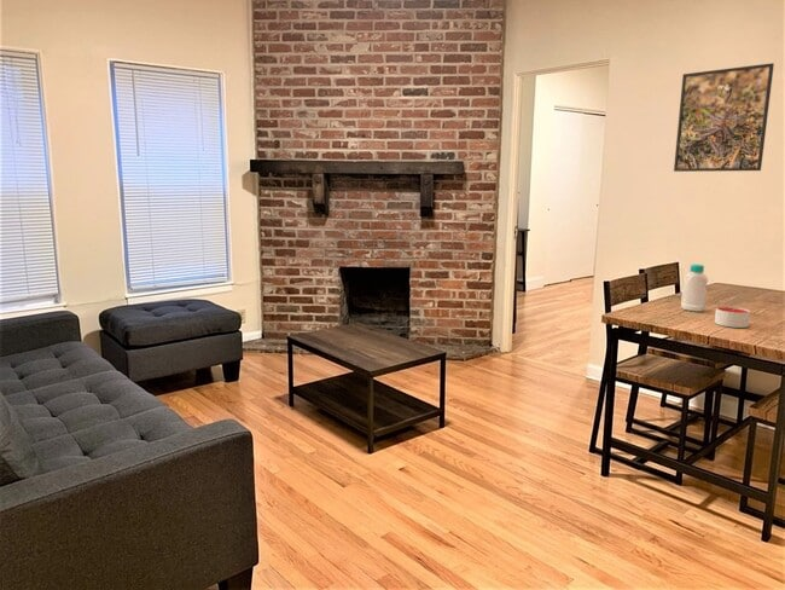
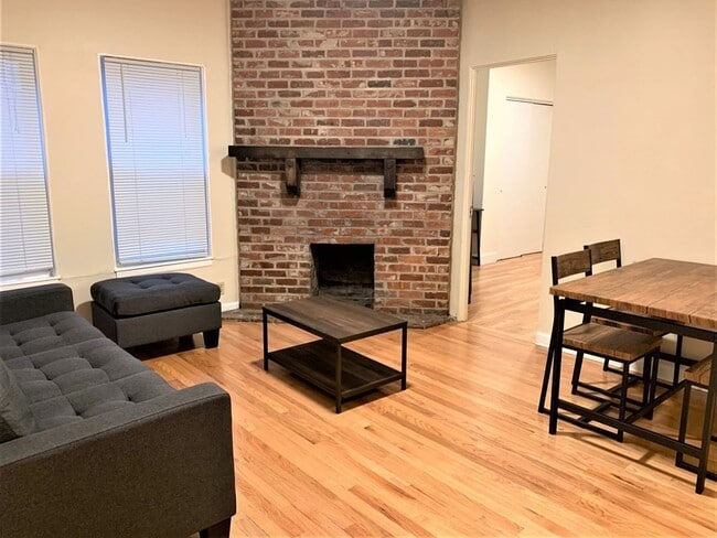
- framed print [673,62,775,173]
- bottle [680,264,709,313]
- candle [714,306,751,329]
